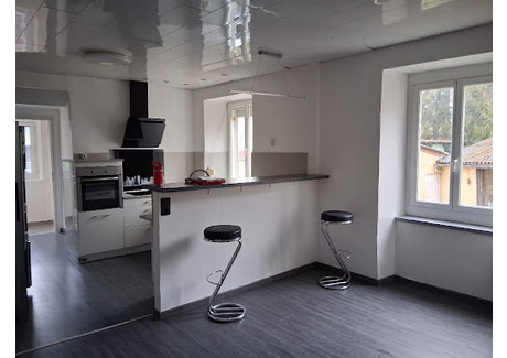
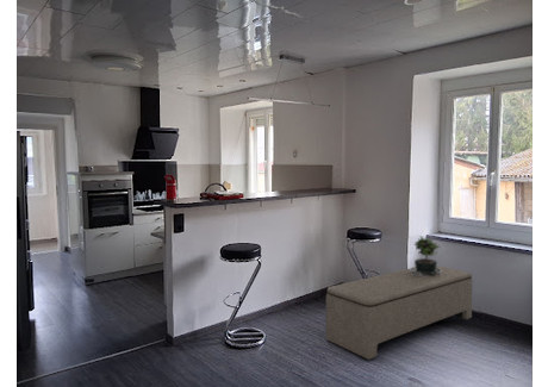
+ potted plant [409,235,442,277]
+ bench [325,266,473,361]
